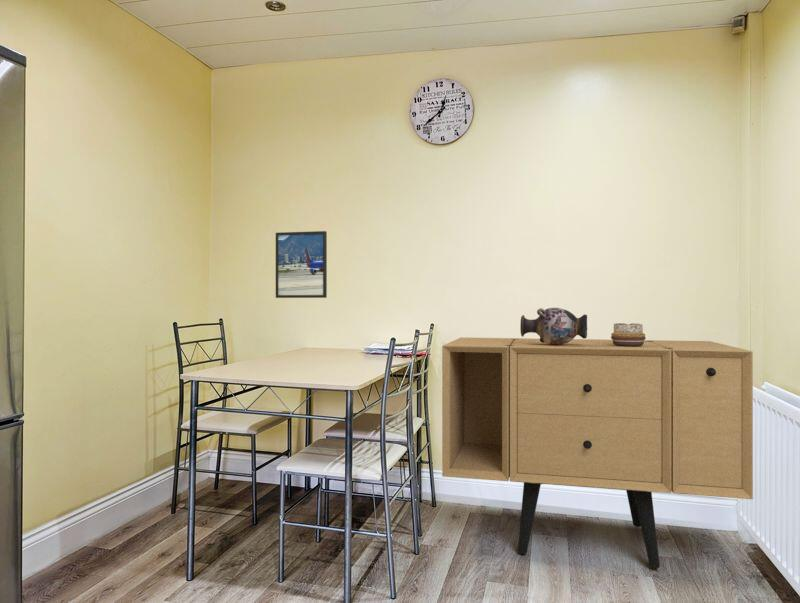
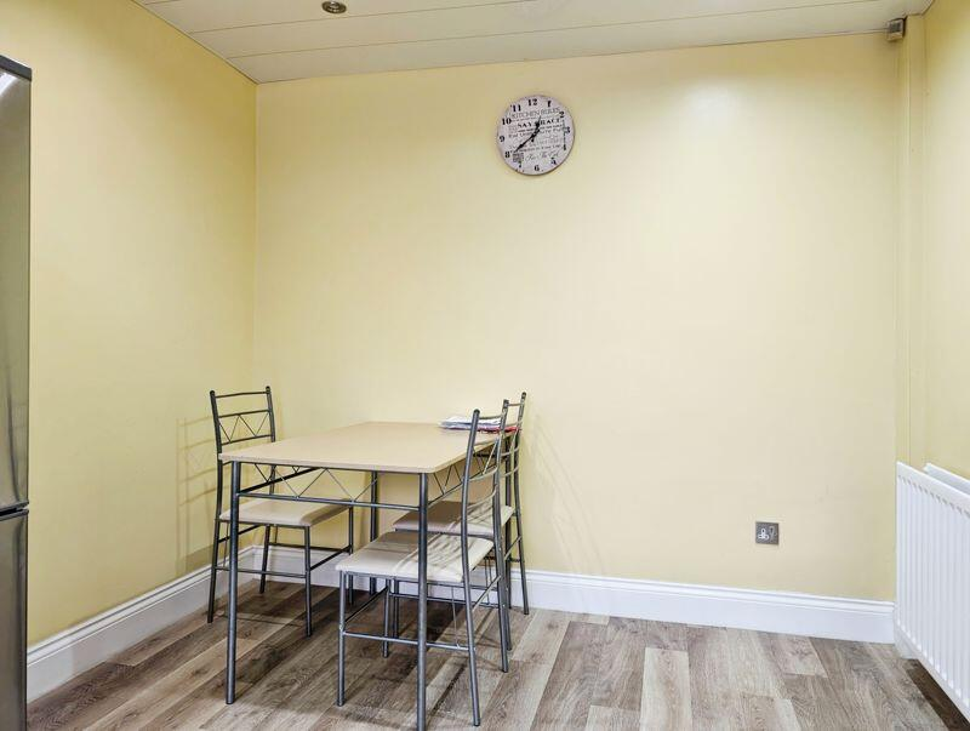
- sideboard [441,337,754,569]
- decorative bowl [610,322,647,346]
- decorative vase [519,307,588,345]
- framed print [275,230,328,299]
